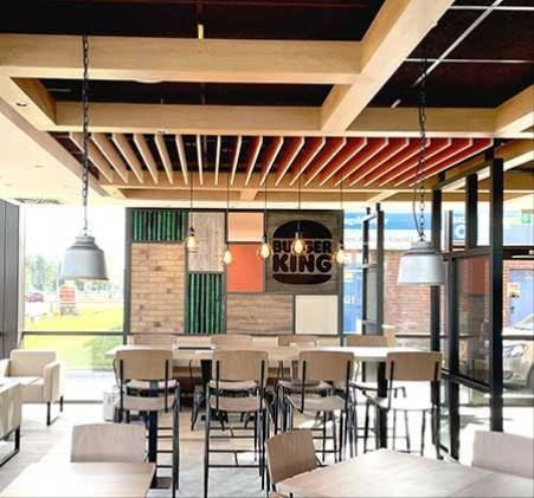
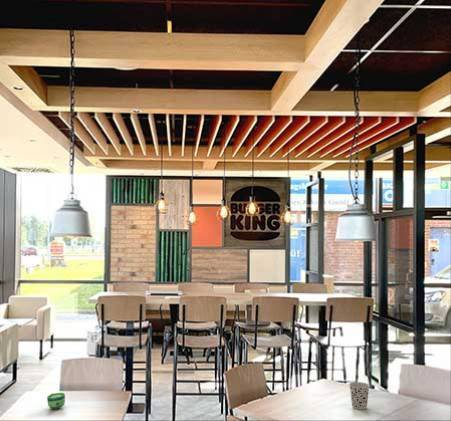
+ cup [348,381,370,410]
+ cup [46,392,66,410]
